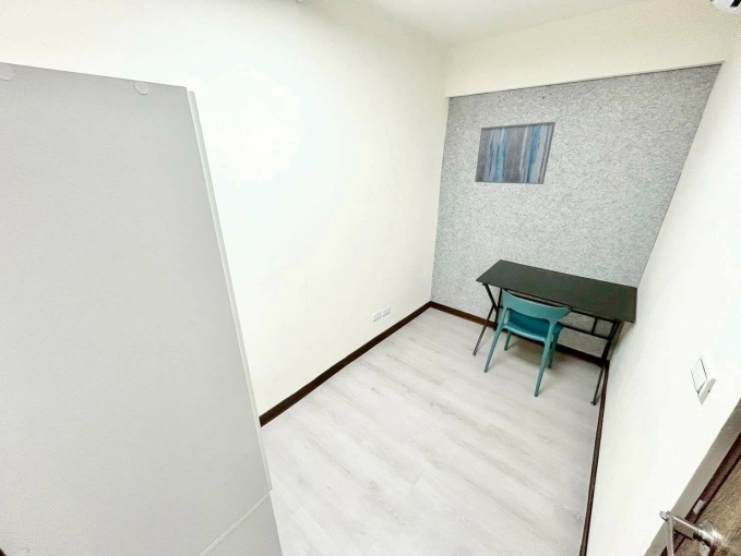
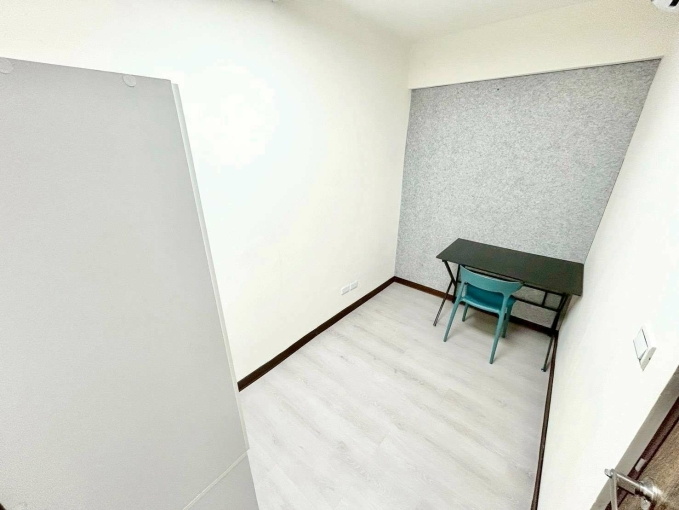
- wall art [474,121,557,185]
